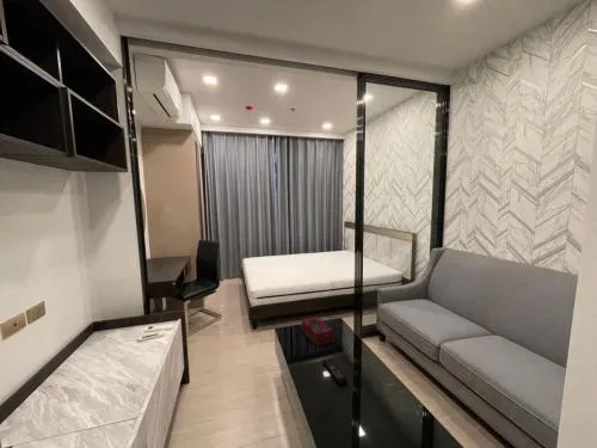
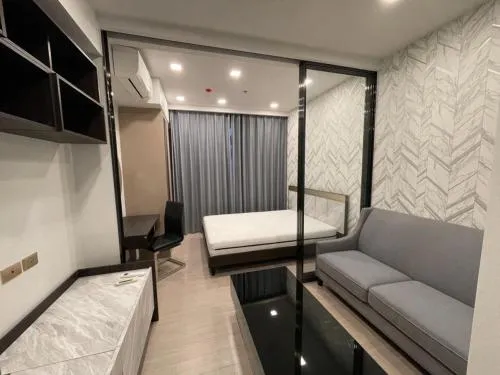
- remote control [322,358,349,387]
- tissue box [301,315,334,348]
